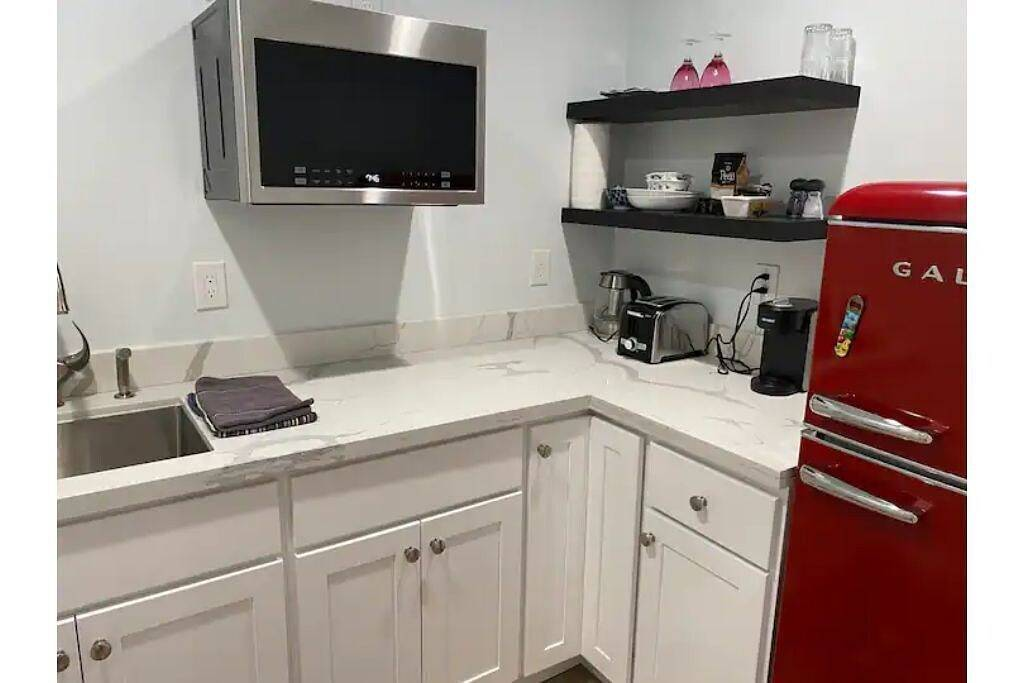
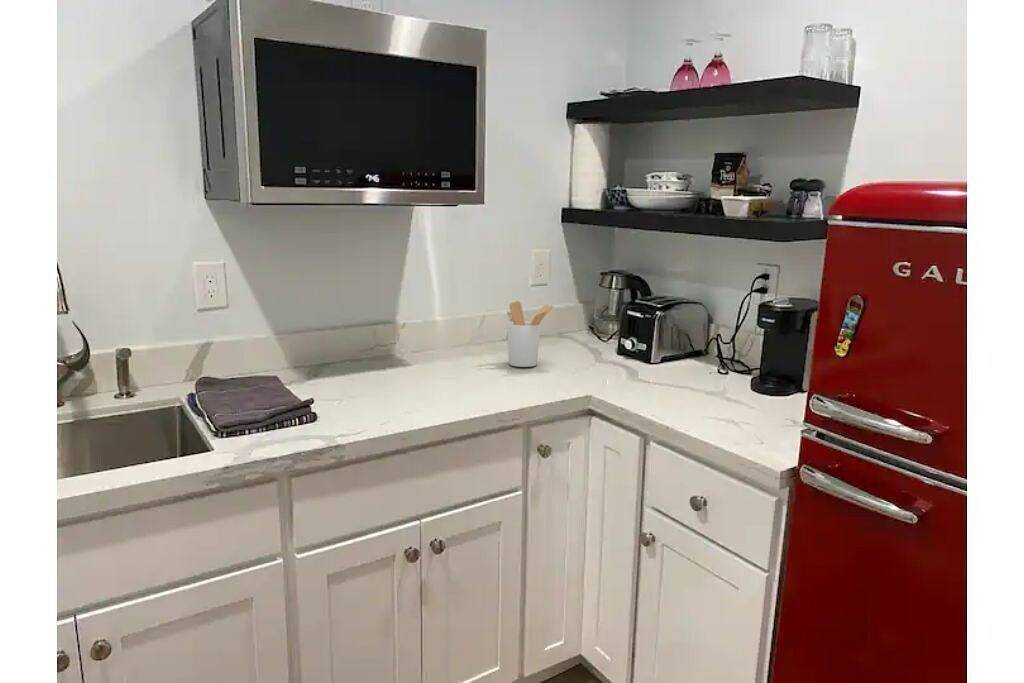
+ utensil holder [506,300,555,368]
